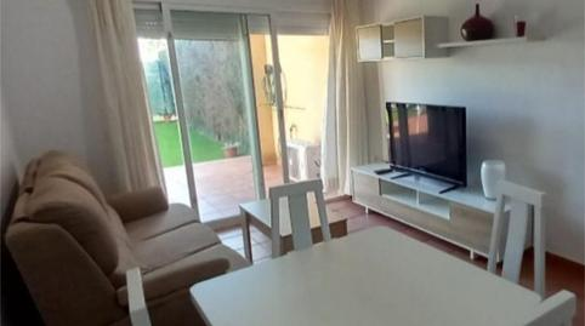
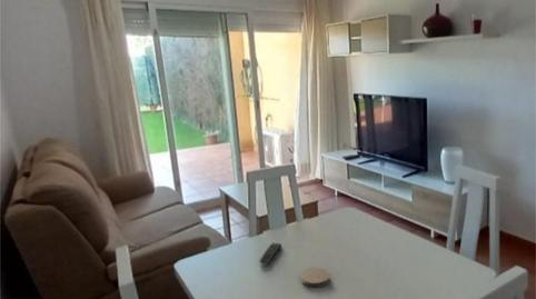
+ remote control [259,242,282,267]
+ coaster [299,267,330,288]
